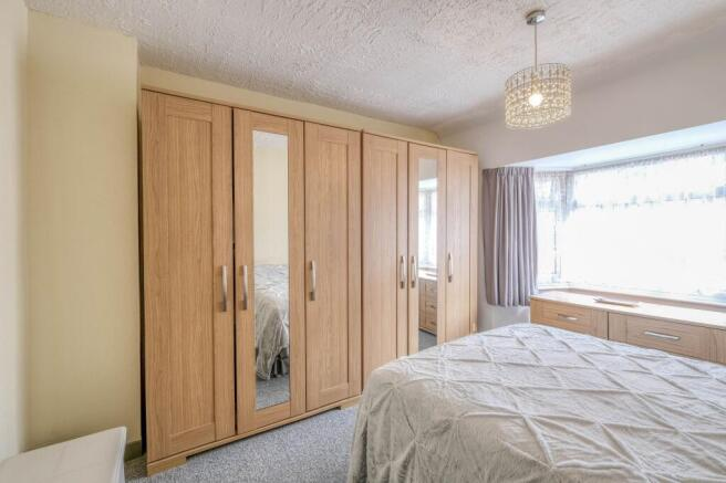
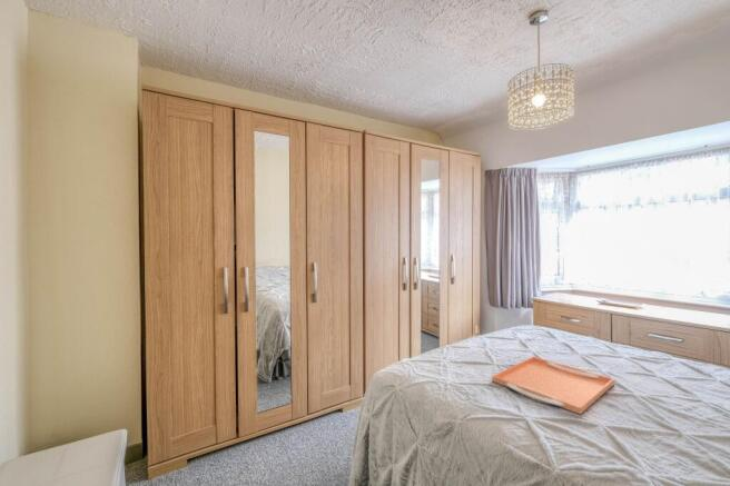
+ serving tray [491,355,615,416]
